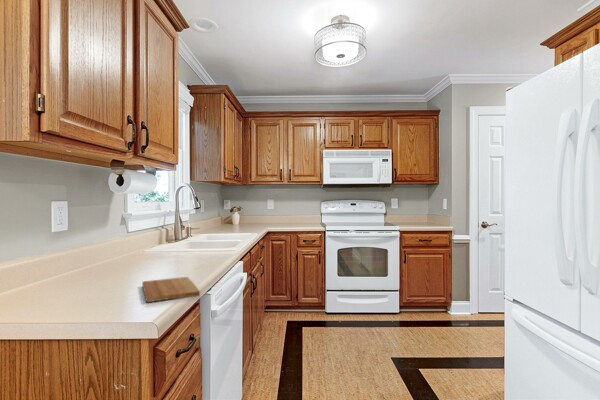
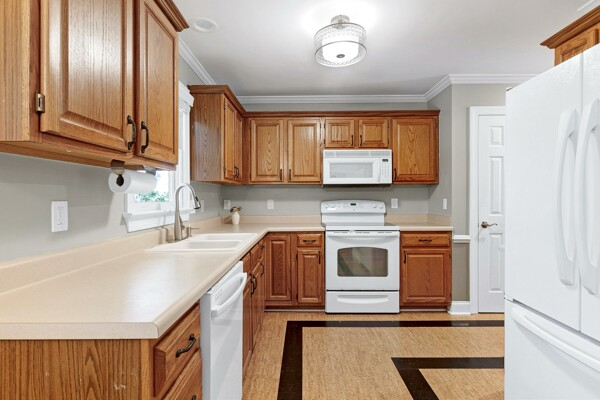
- cutting board [141,276,201,303]
